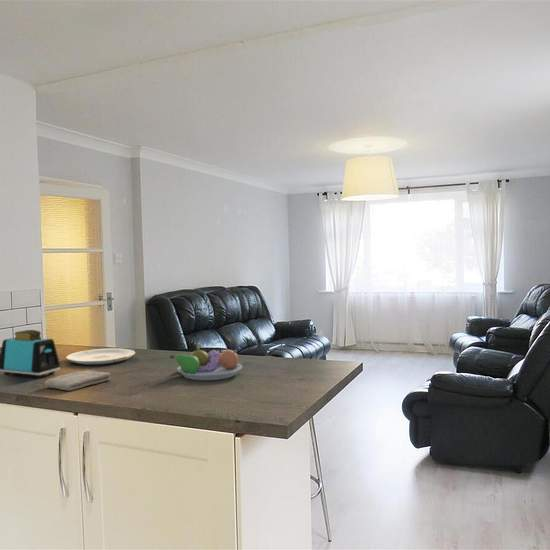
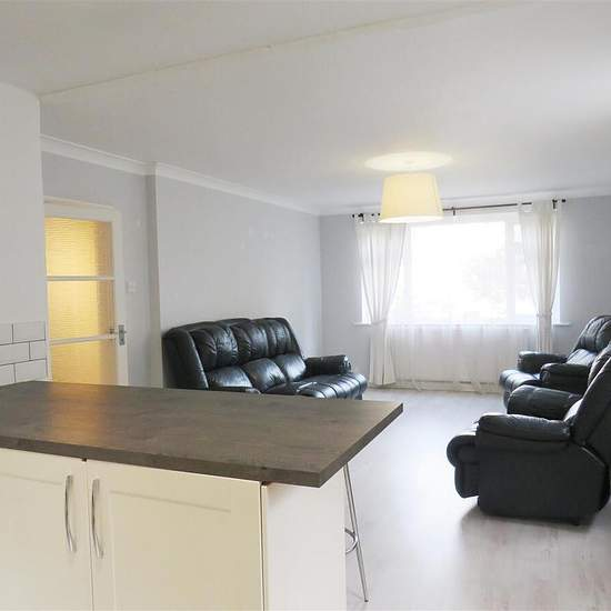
- fruit bowl [169,345,243,381]
- washcloth [43,369,112,392]
- toaster [0,329,61,379]
- plate [65,347,136,366]
